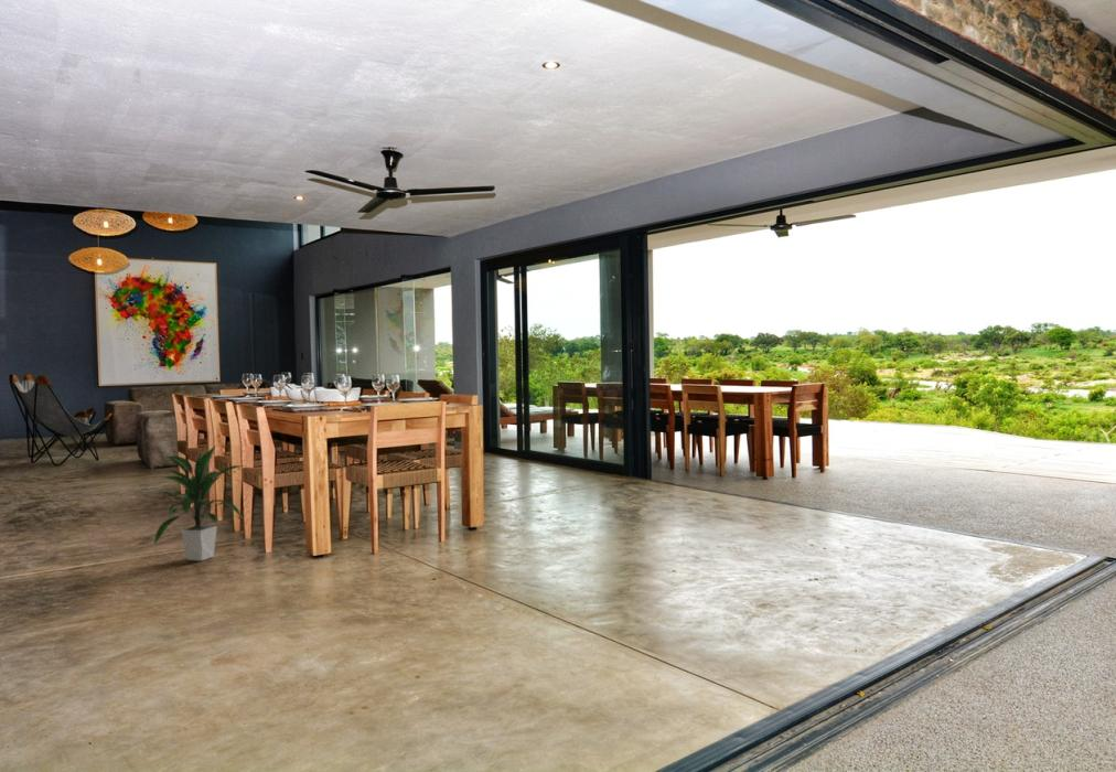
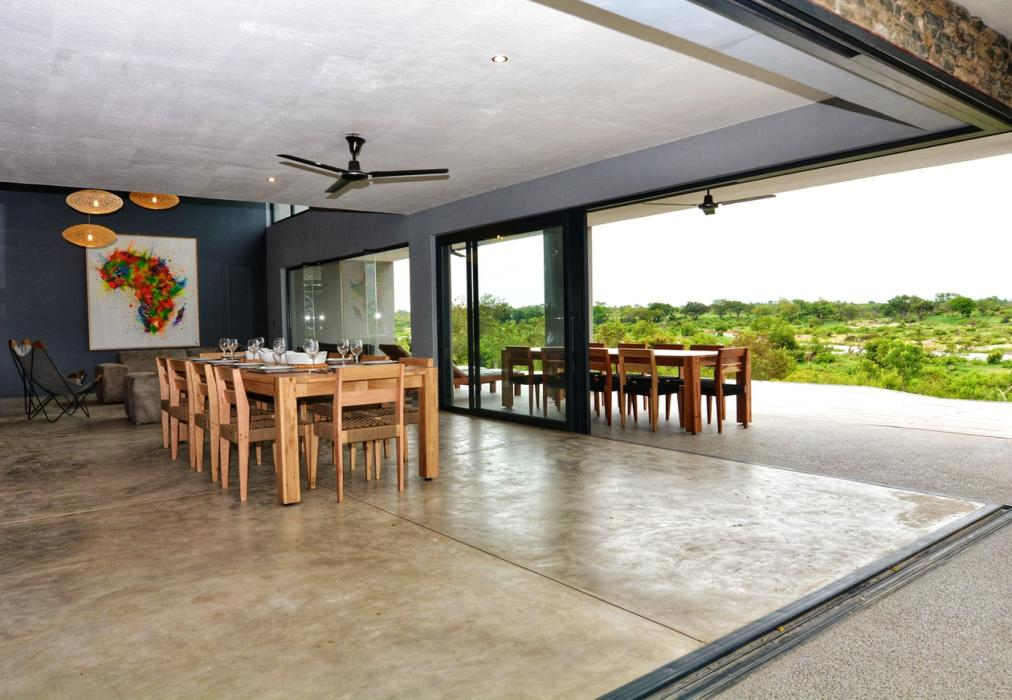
- indoor plant [153,444,246,562]
